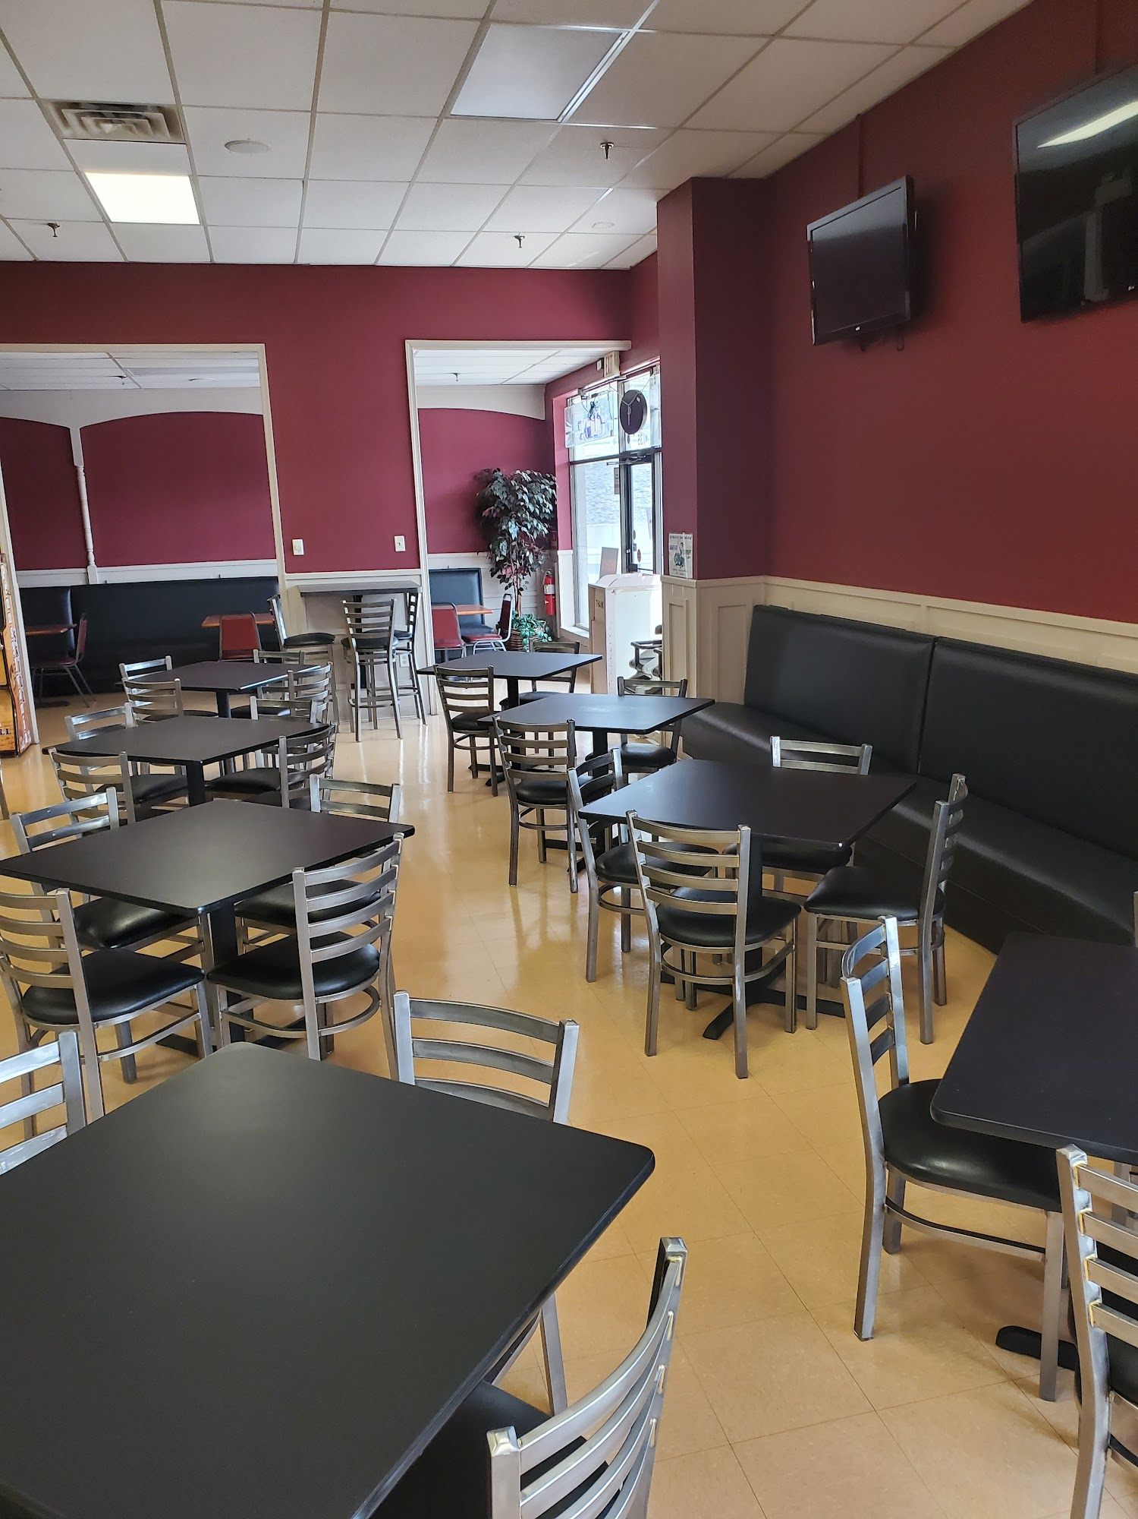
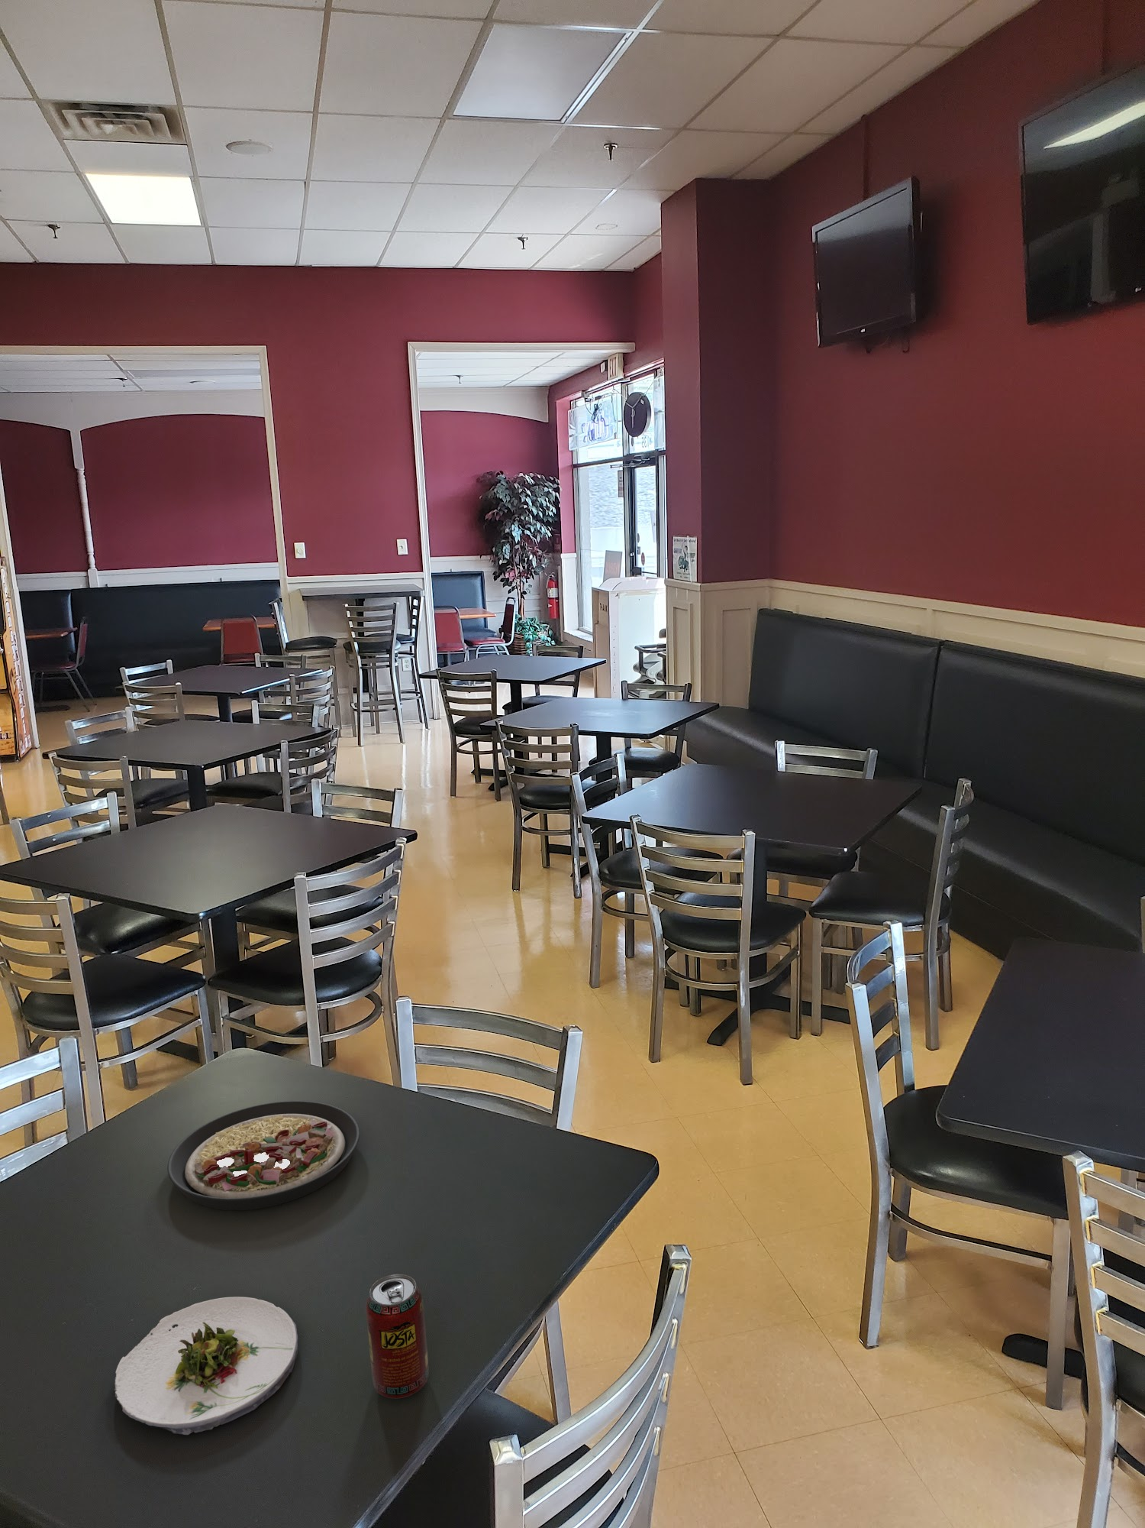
+ salad plate [114,1297,299,1435]
+ plate [166,1100,361,1210]
+ beverage can [364,1274,429,1399]
